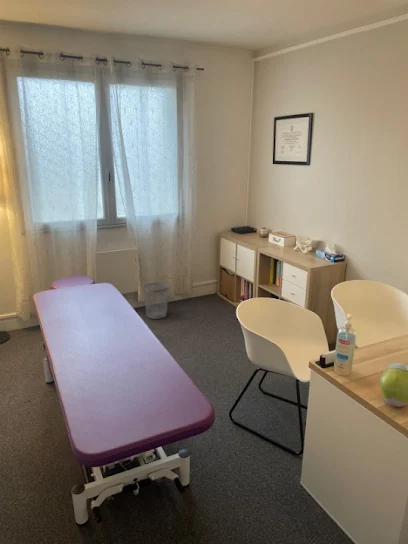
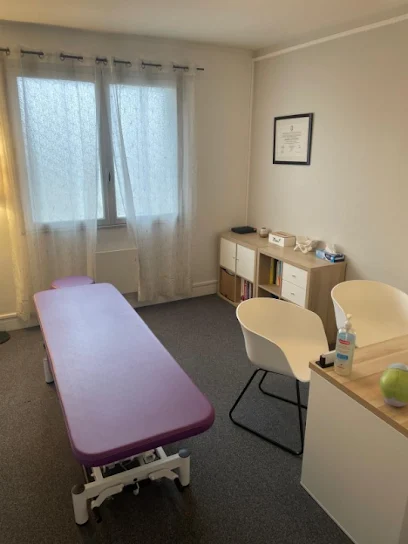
- wastebasket [142,281,170,320]
